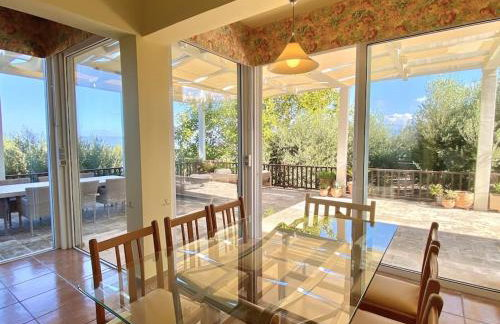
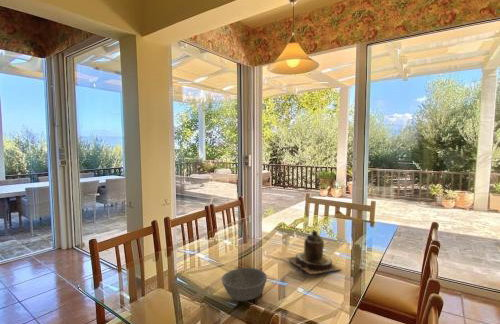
+ bowl [221,267,268,302]
+ teapot [285,229,341,275]
